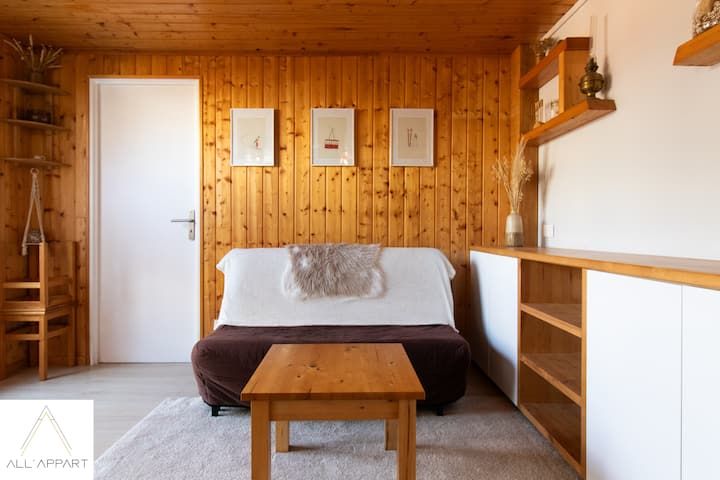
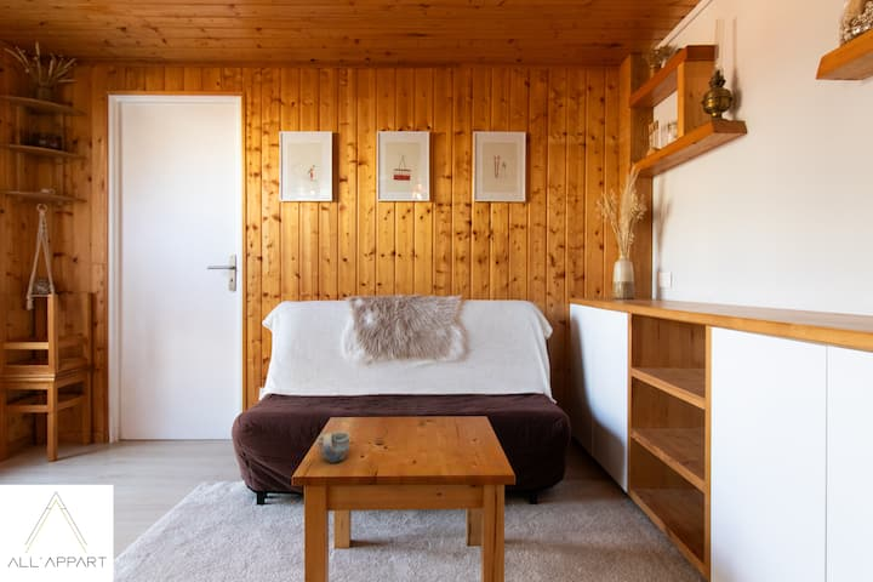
+ cup [315,430,352,464]
